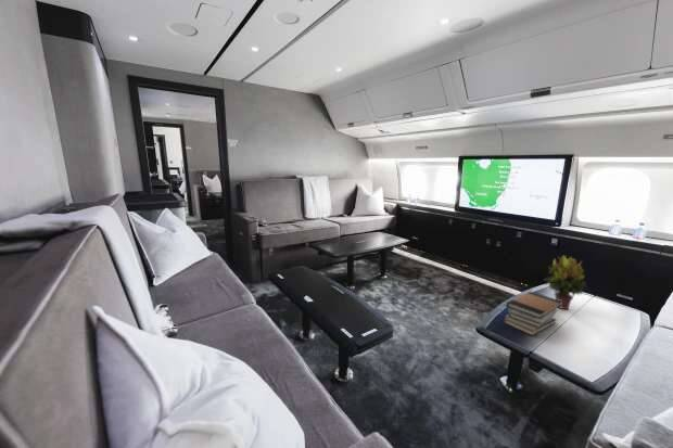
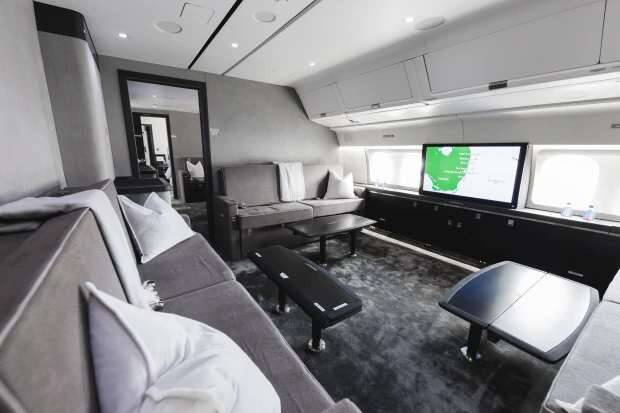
- book stack [504,291,561,336]
- potted plant [543,254,588,310]
